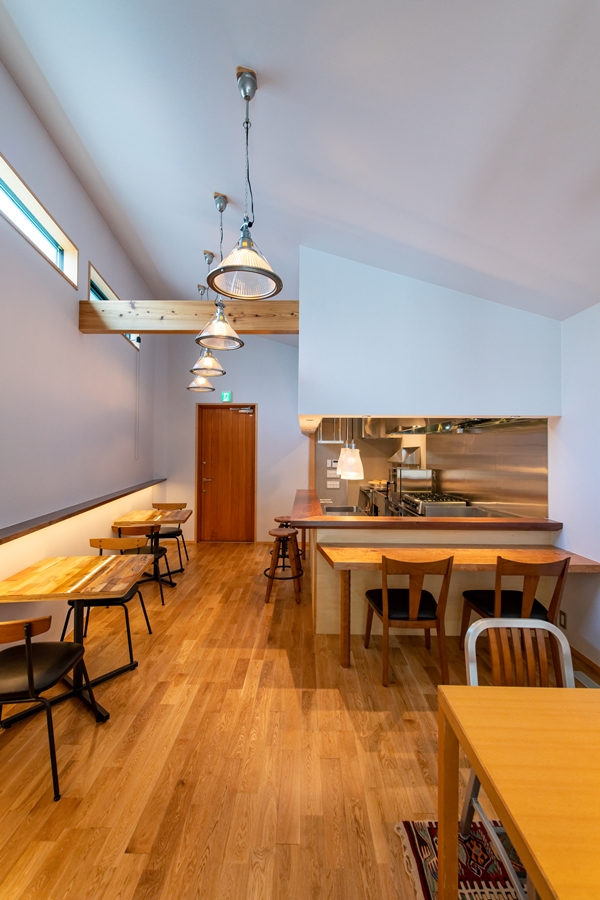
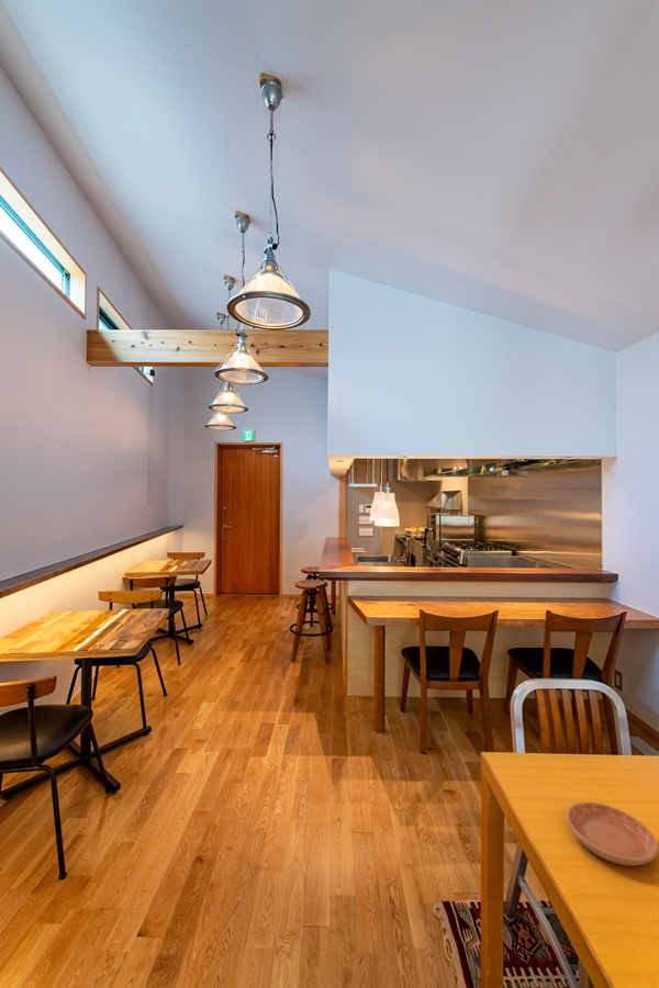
+ saucer [566,801,659,867]
